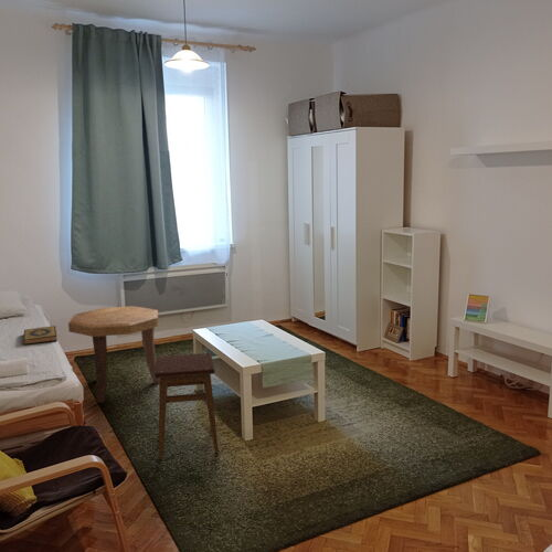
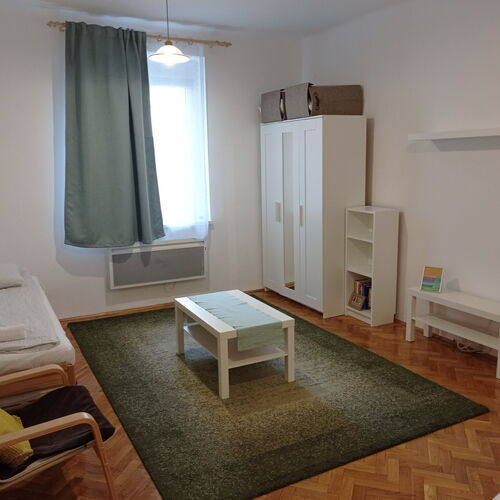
- hardback book [22,325,59,346]
- side table [67,305,160,404]
- stool [155,352,220,459]
